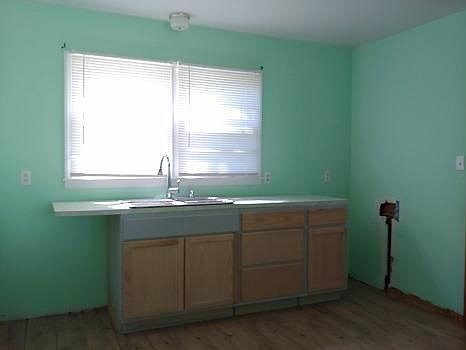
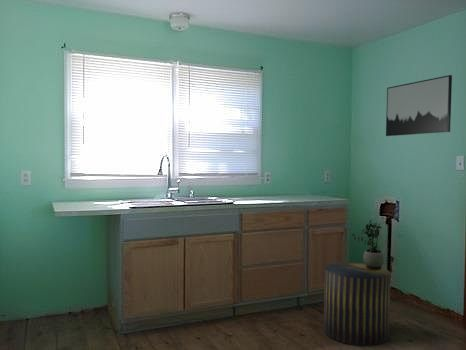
+ wall art [385,74,453,137]
+ stool [322,262,392,347]
+ potted plant [351,219,385,270]
